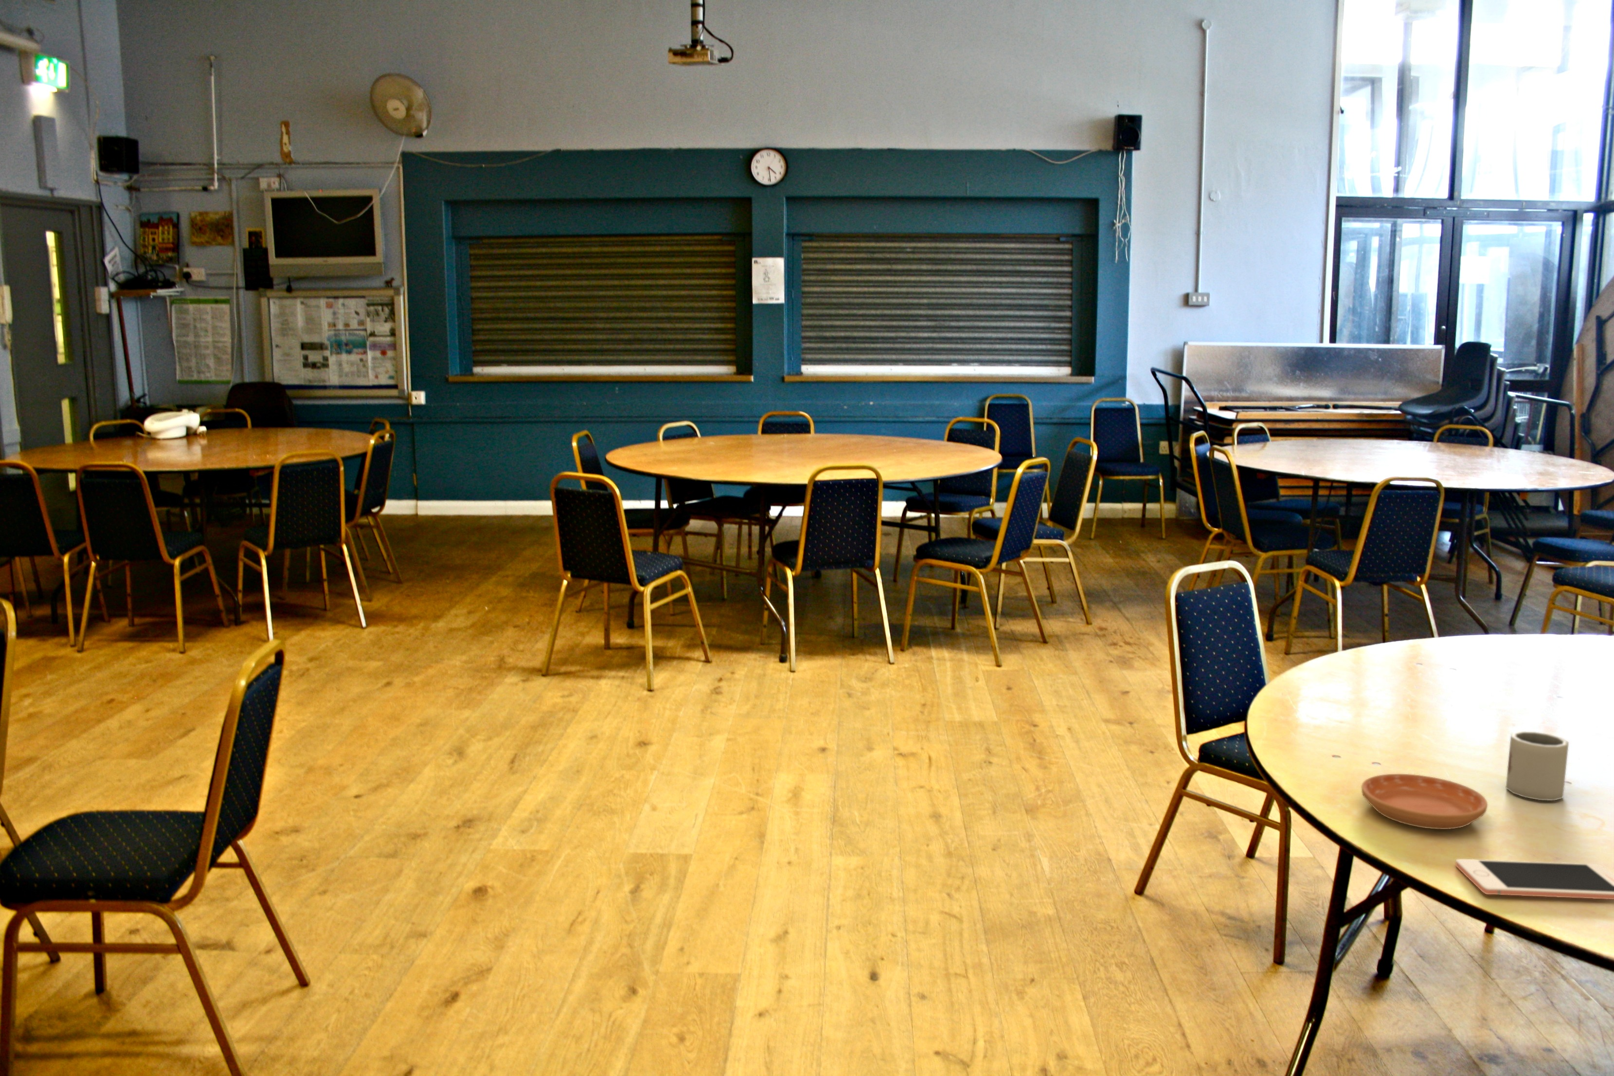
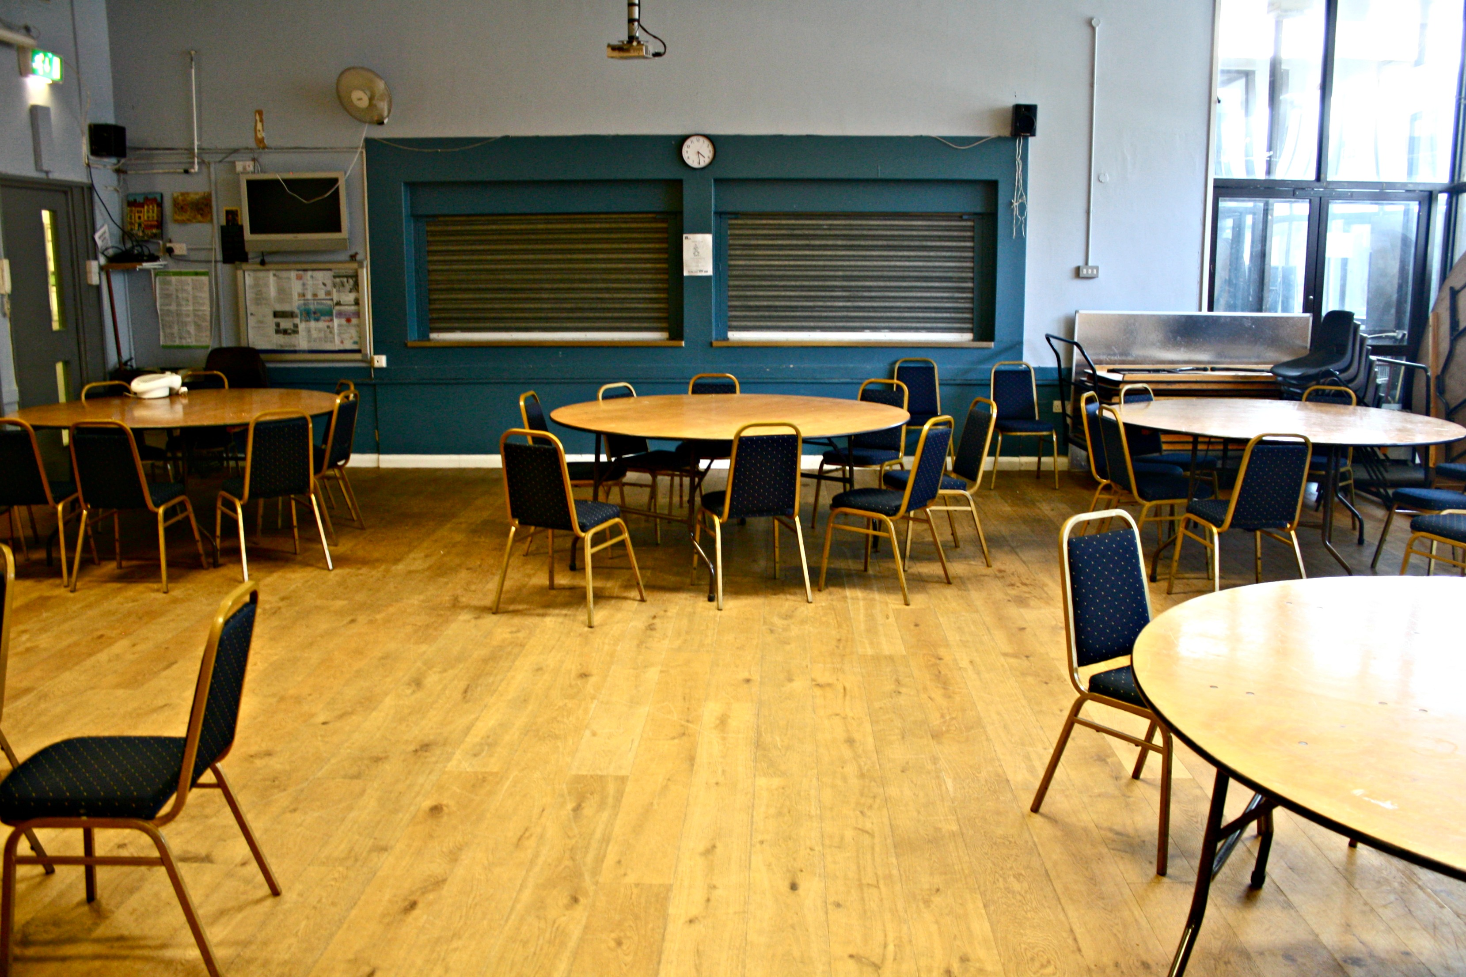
- saucer [1361,773,1488,830]
- cup [1506,730,1570,801]
- cell phone [1455,859,1614,899]
